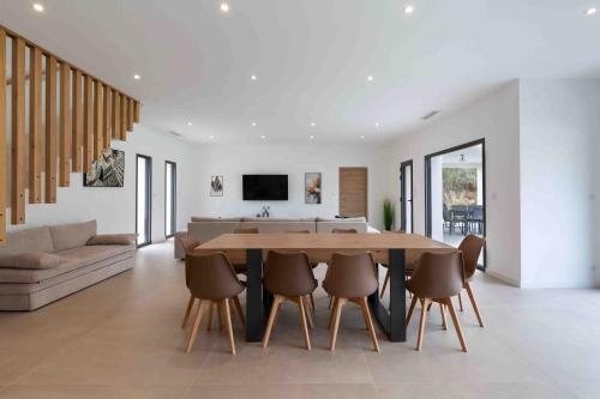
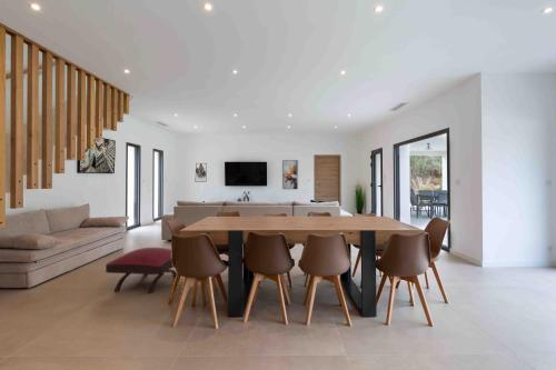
+ ottoman [105,247,178,293]
